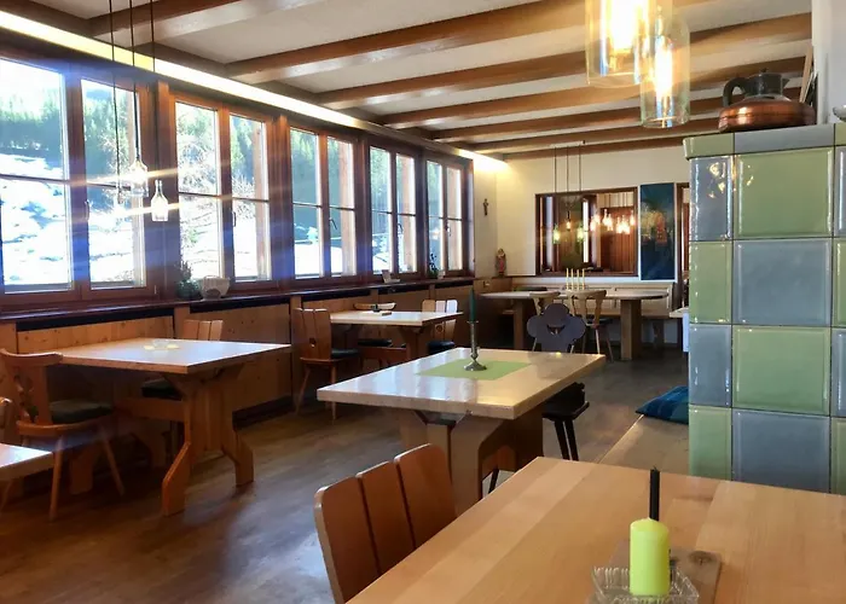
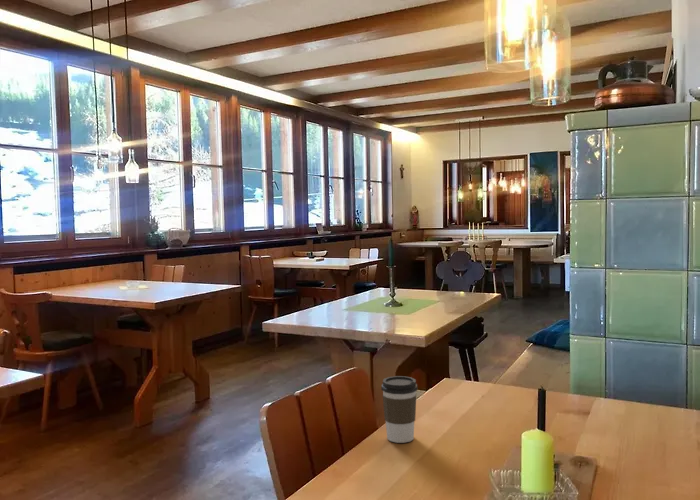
+ coffee cup [380,375,418,444]
